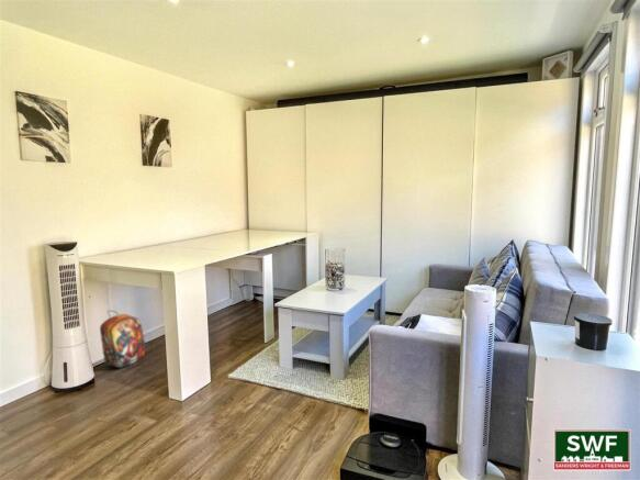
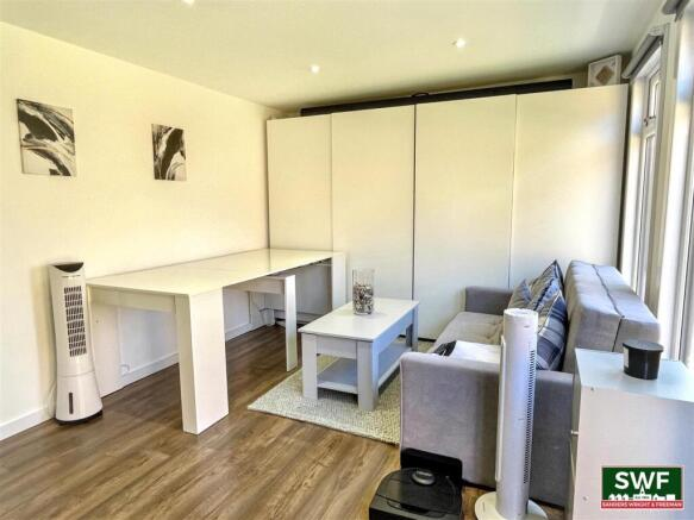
- backpack [99,310,146,369]
